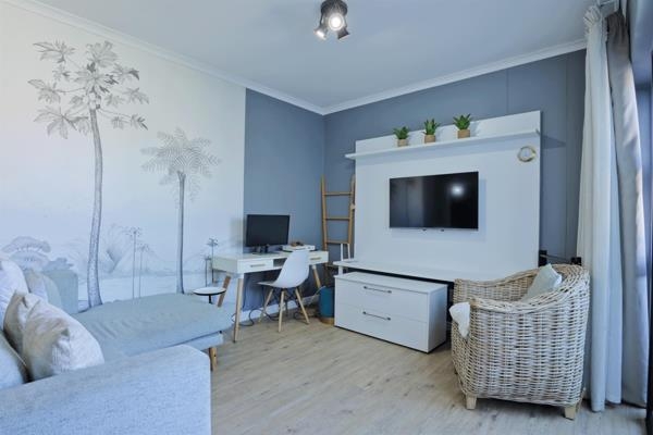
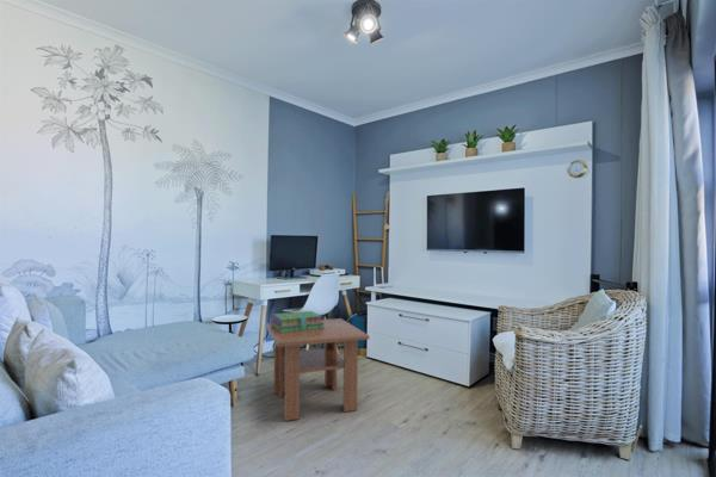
+ coffee table [264,317,370,422]
+ stack of books [270,310,323,333]
